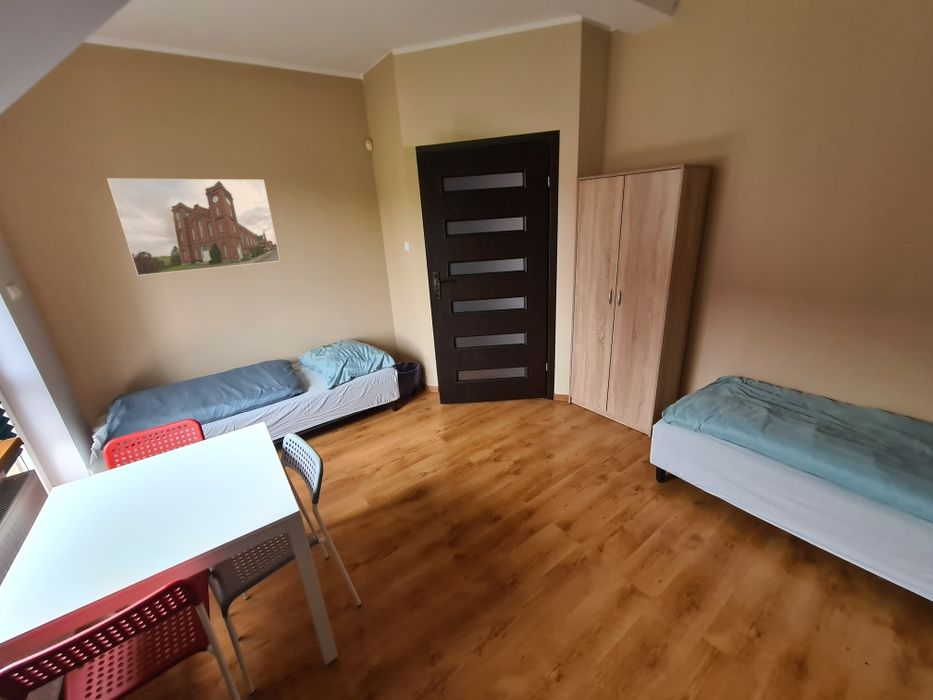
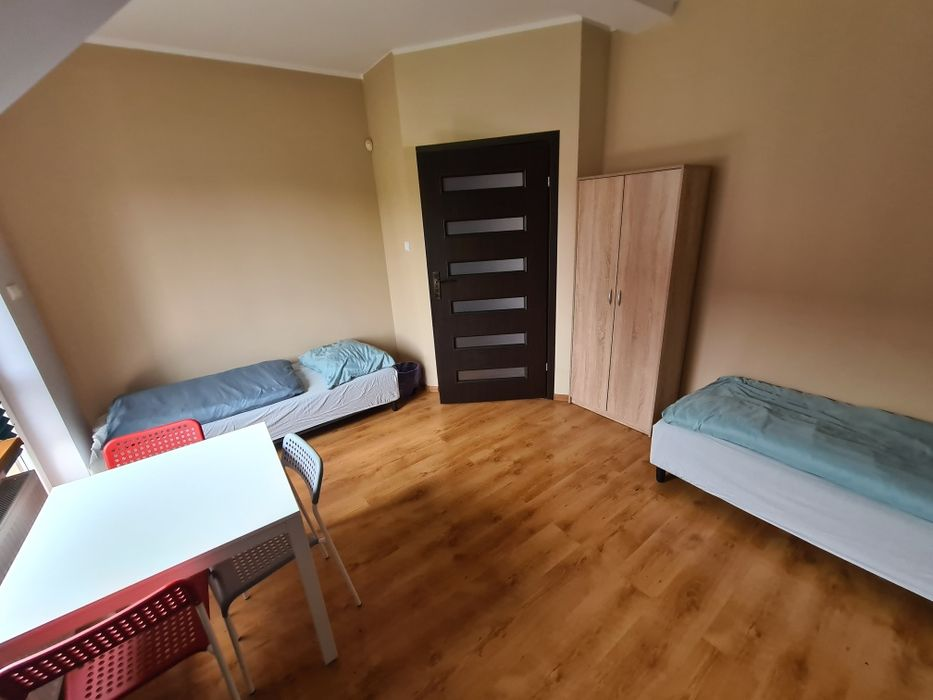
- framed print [106,177,281,277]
